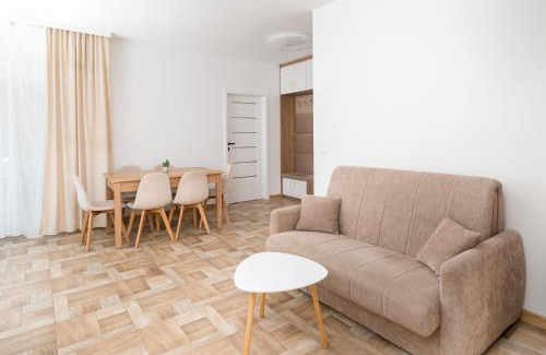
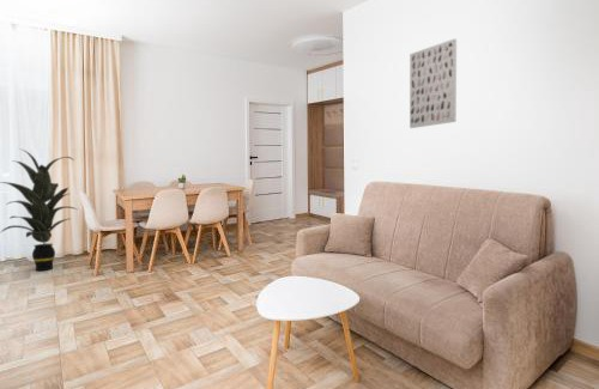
+ indoor plant [0,147,78,272]
+ wall art [409,37,458,129]
